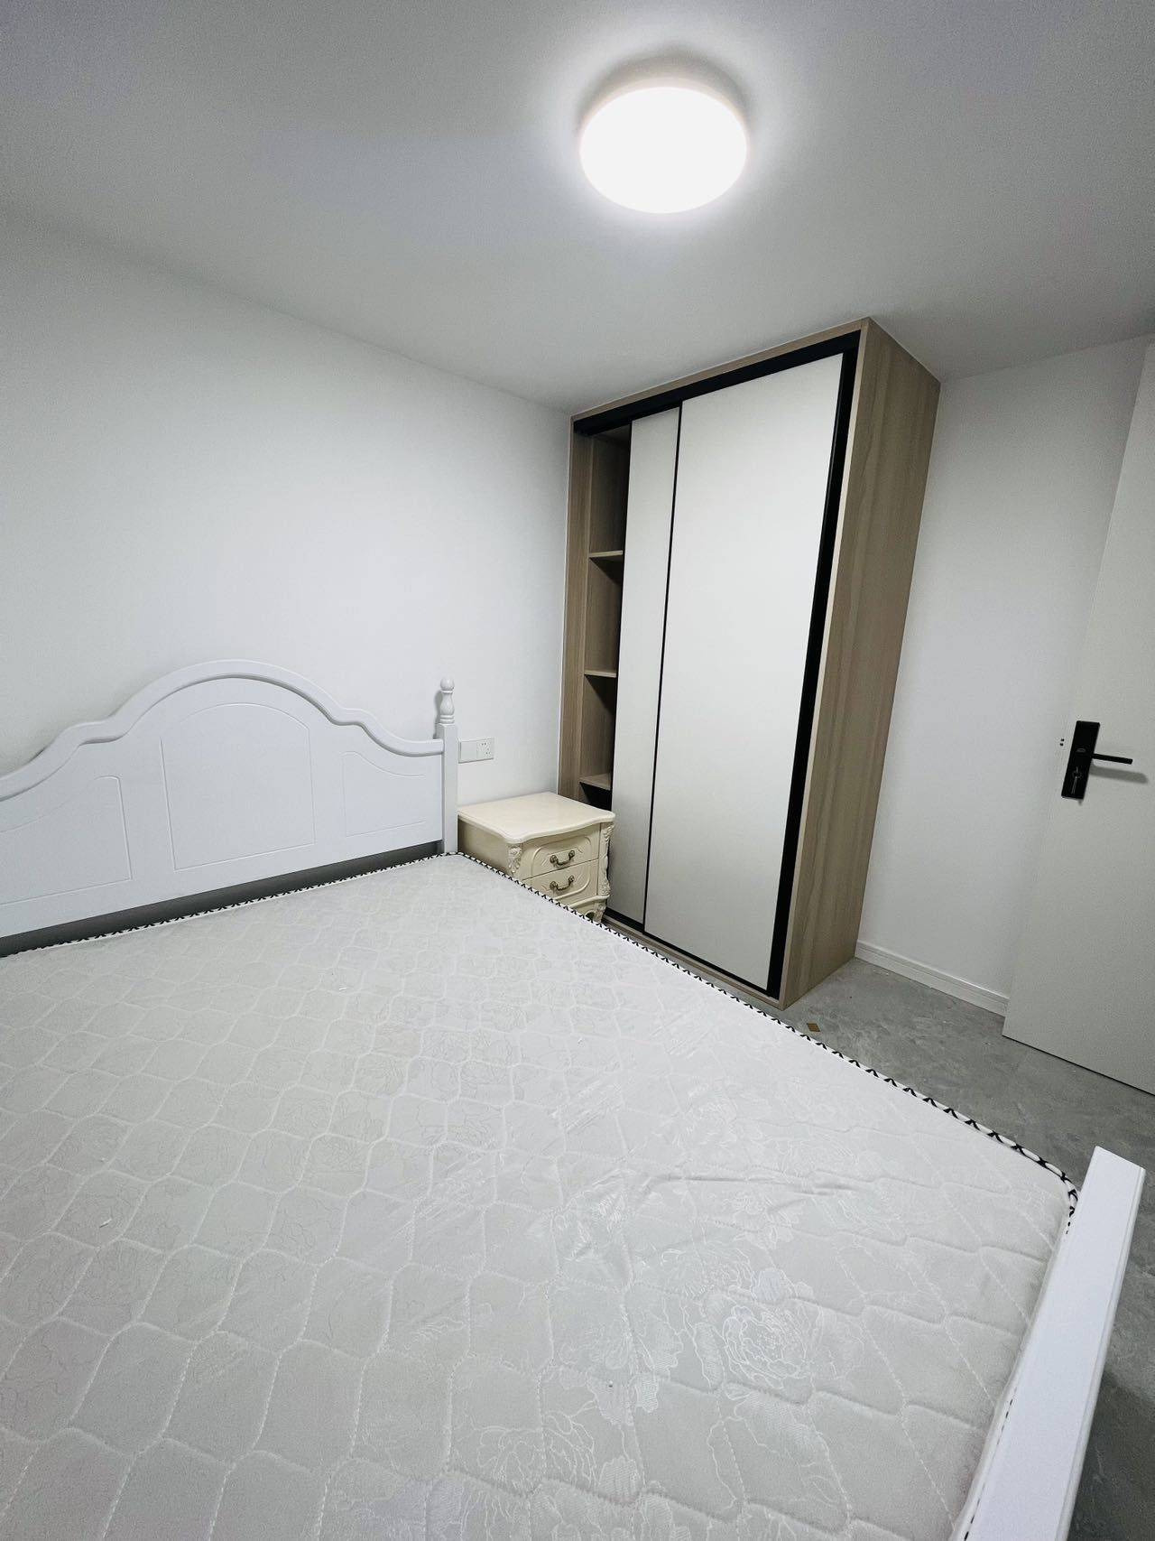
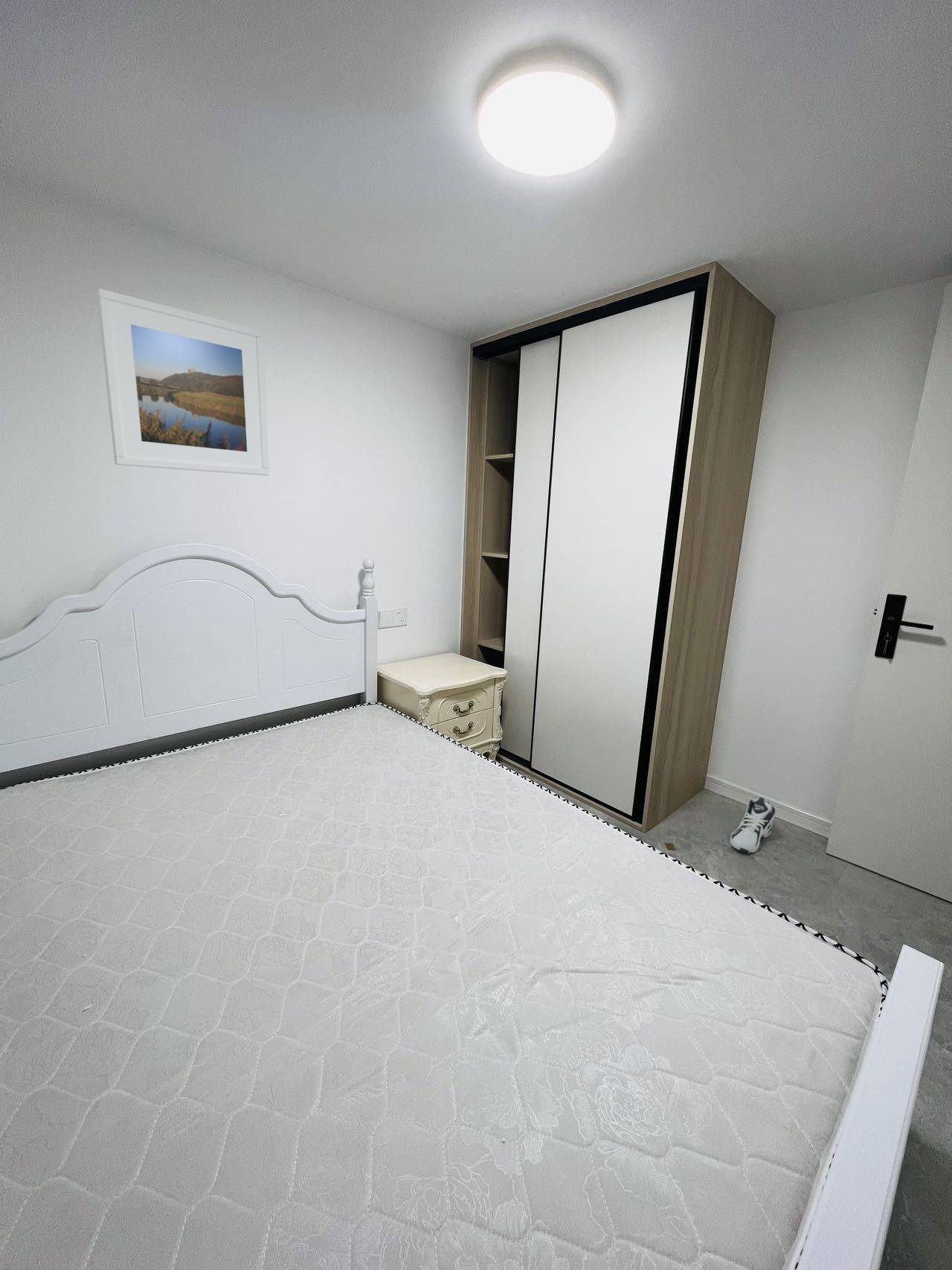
+ sneaker [730,796,776,853]
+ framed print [96,288,270,476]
